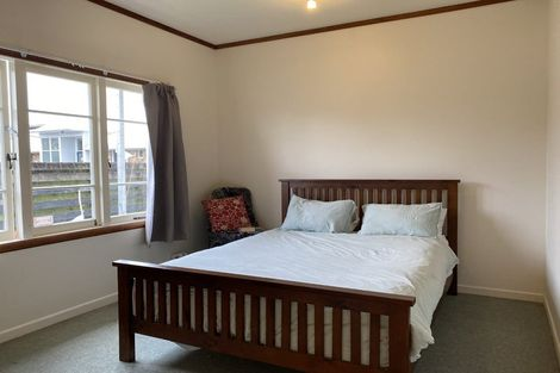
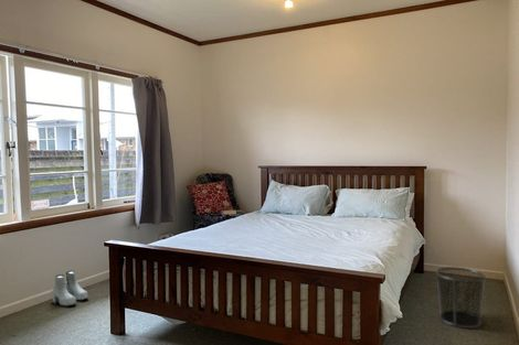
+ waste bin [435,266,487,330]
+ boots [51,269,89,306]
